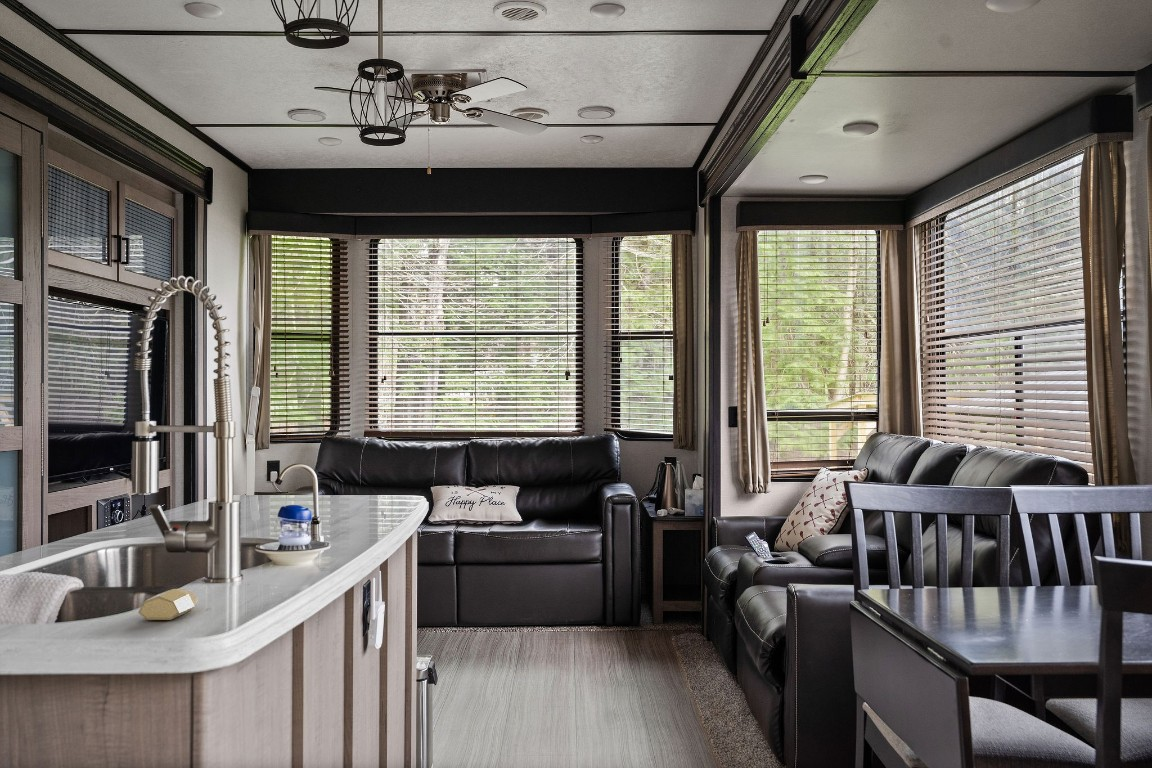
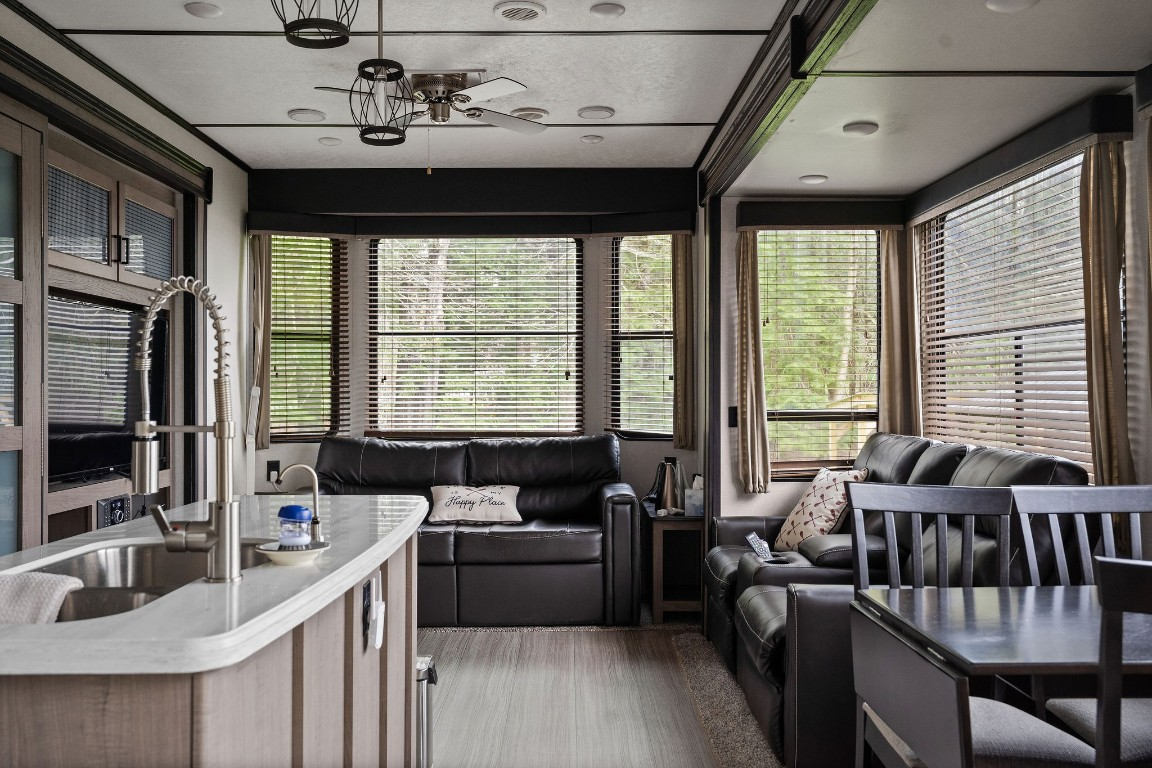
- soap bar [137,588,199,621]
